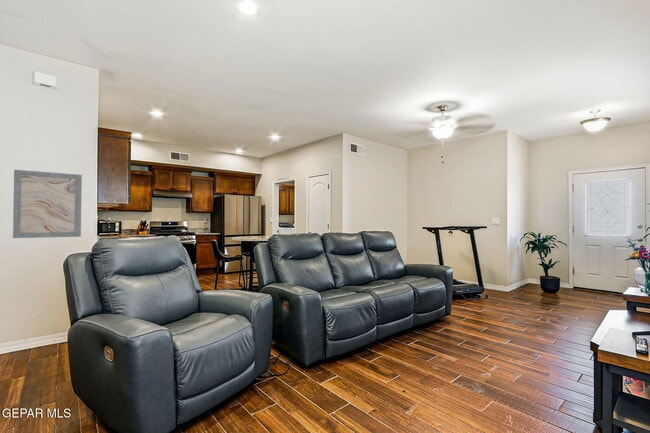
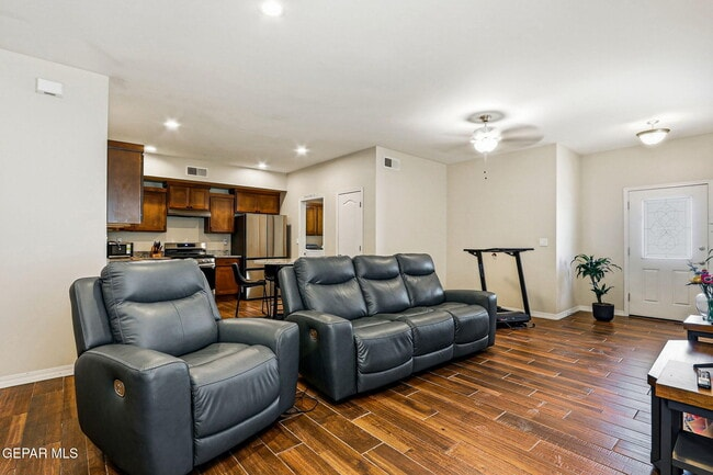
- wall art [12,169,83,239]
